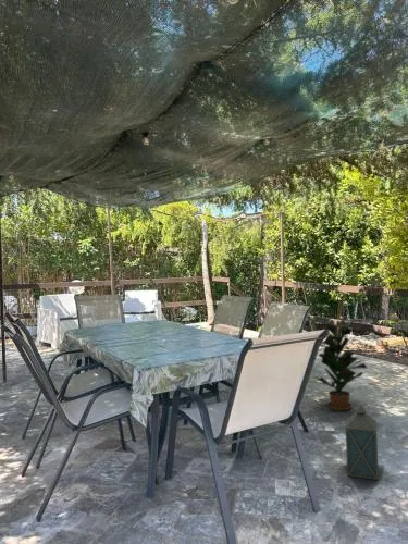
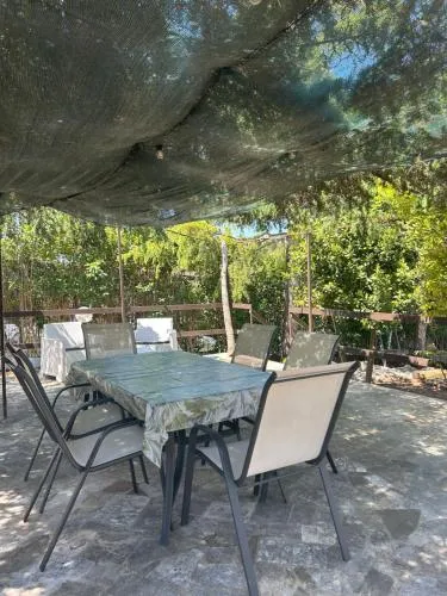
- potted plant [314,325,369,411]
- lantern [345,404,379,481]
